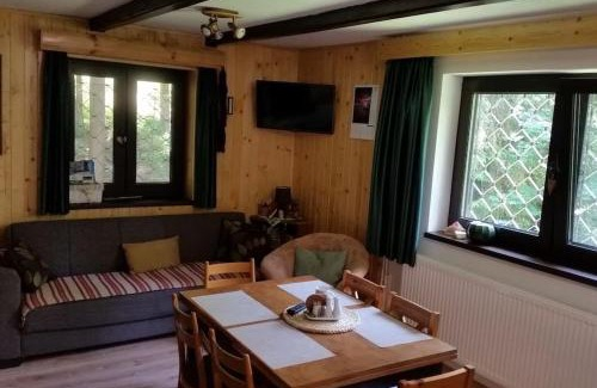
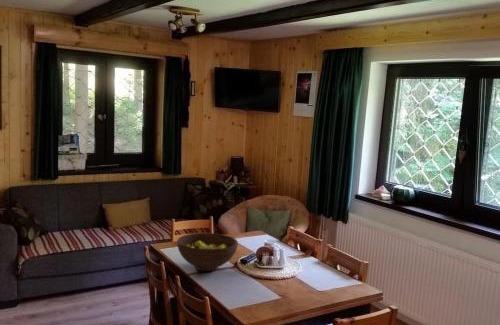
+ fruit bowl [176,232,239,272]
